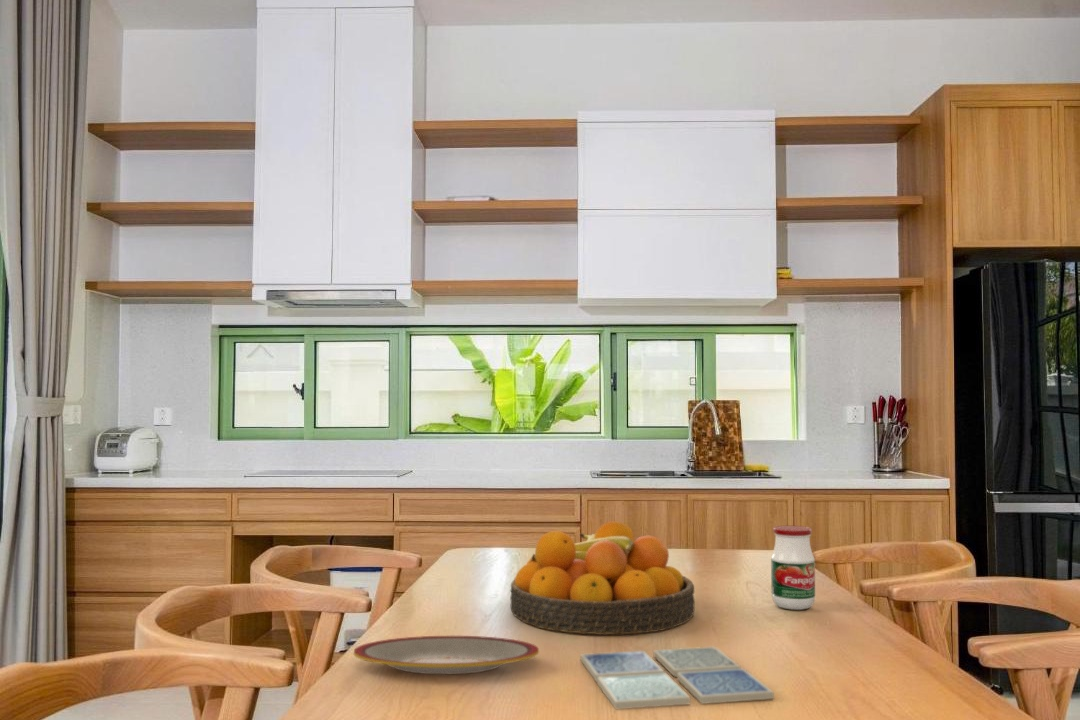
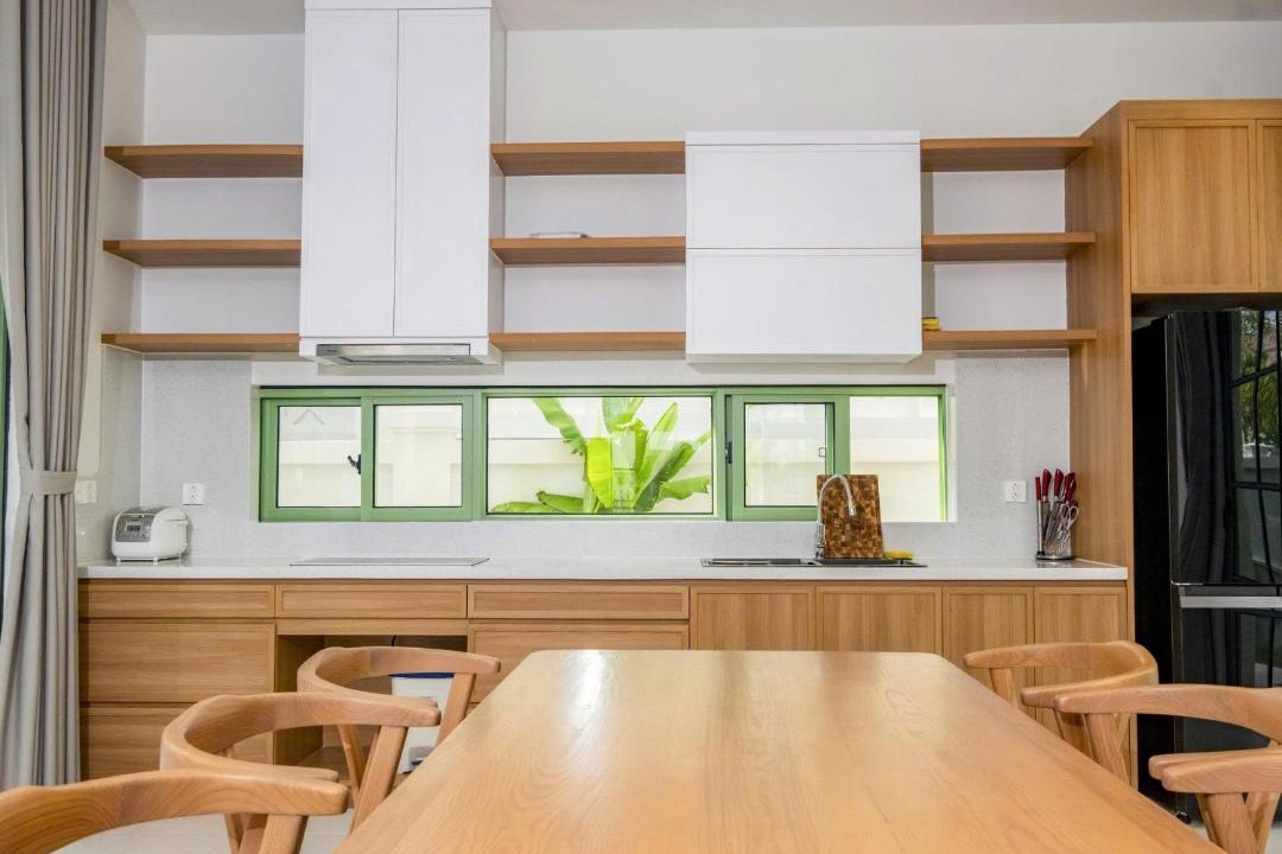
- jar [770,525,816,611]
- drink coaster [580,646,775,710]
- plate [353,635,540,675]
- fruit bowl [509,520,696,636]
